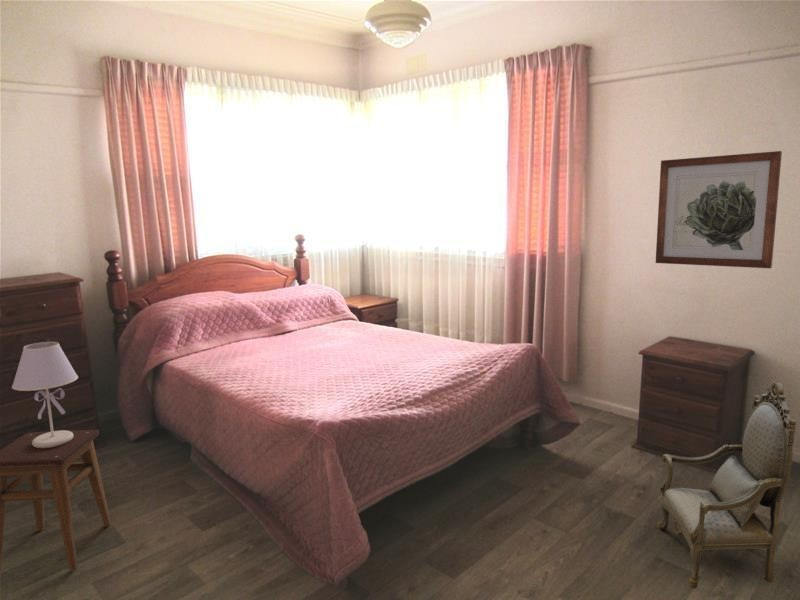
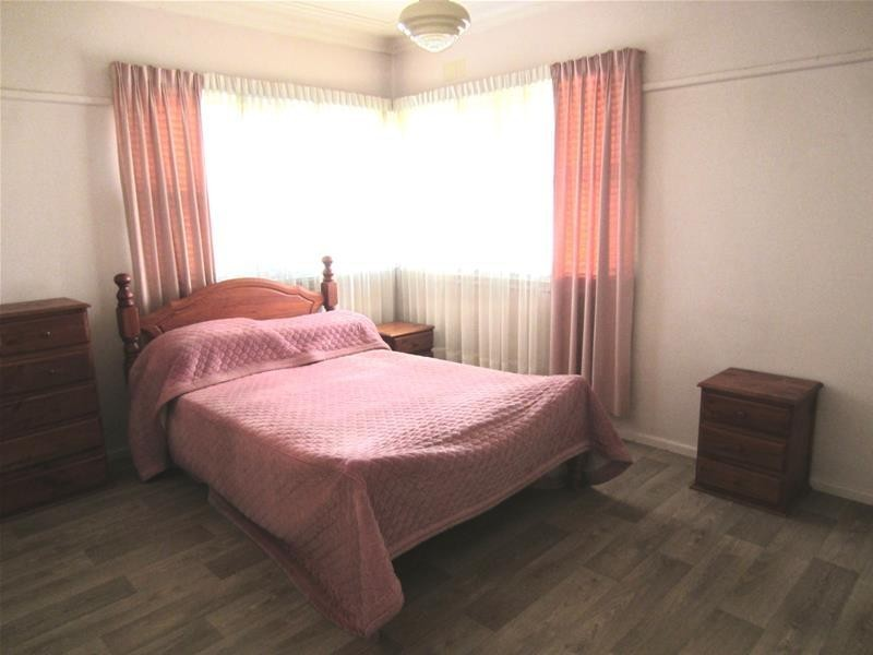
- stool [0,429,112,573]
- table lamp [11,341,79,448]
- armchair [657,380,797,589]
- wall art [655,150,783,269]
